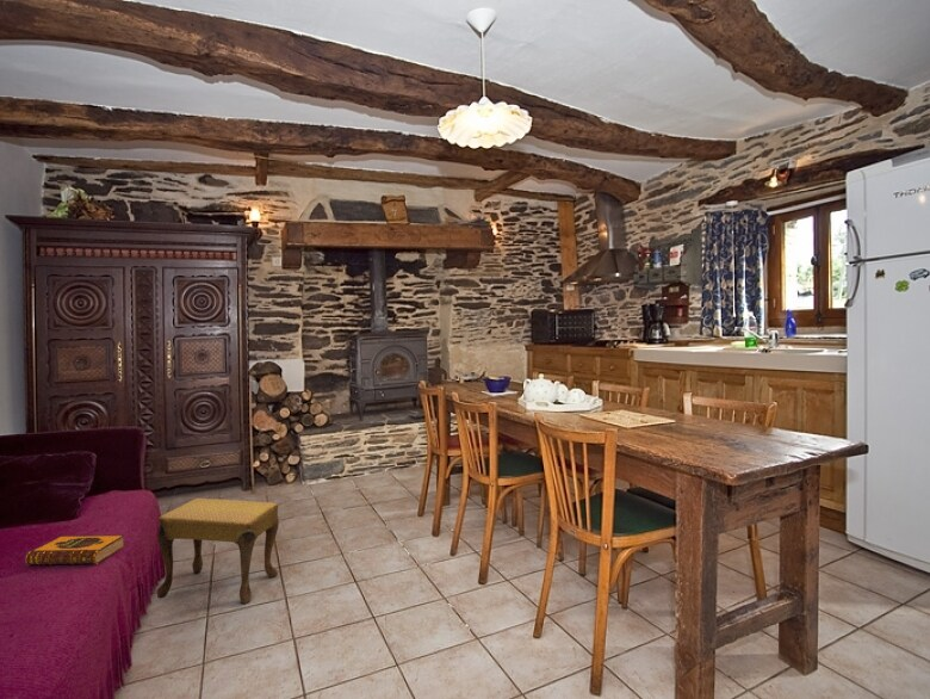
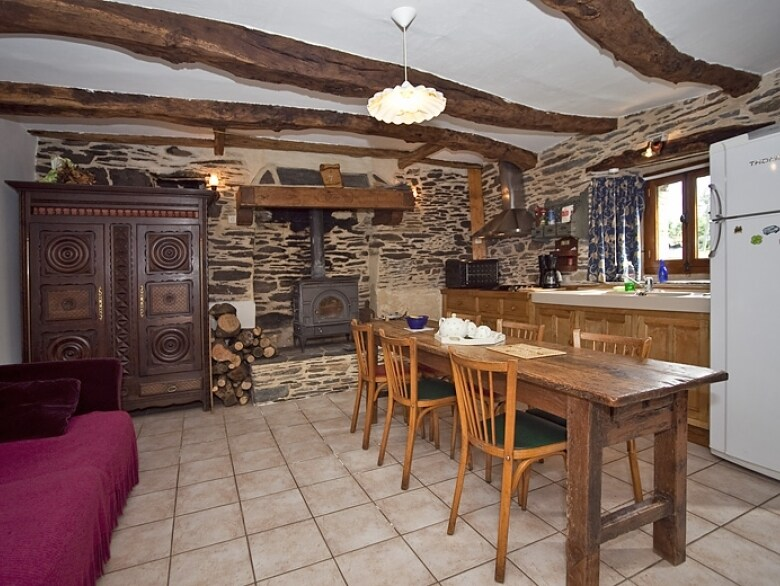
- footstool [156,497,280,605]
- hardback book [24,534,125,567]
